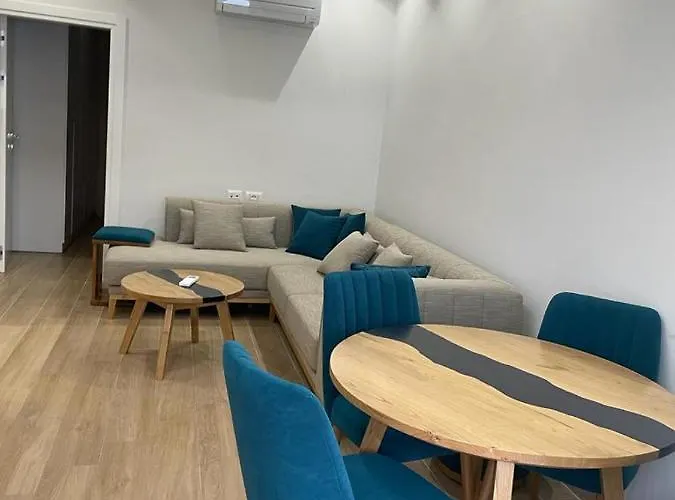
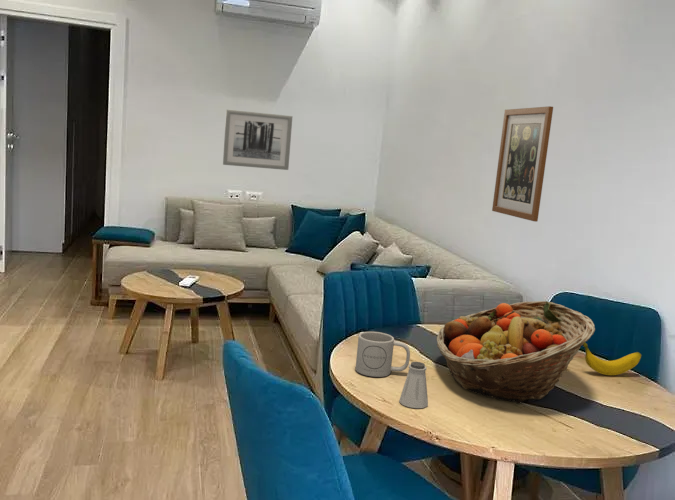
+ banana [582,342,642,376]
+ fruit basket [435,300,596,405]
+ saltshaker [398,361,429,409]
+ wall art [222,109,293,171]
+ mug [355,331,411,378]
+ wall art [491,105,554,223]
